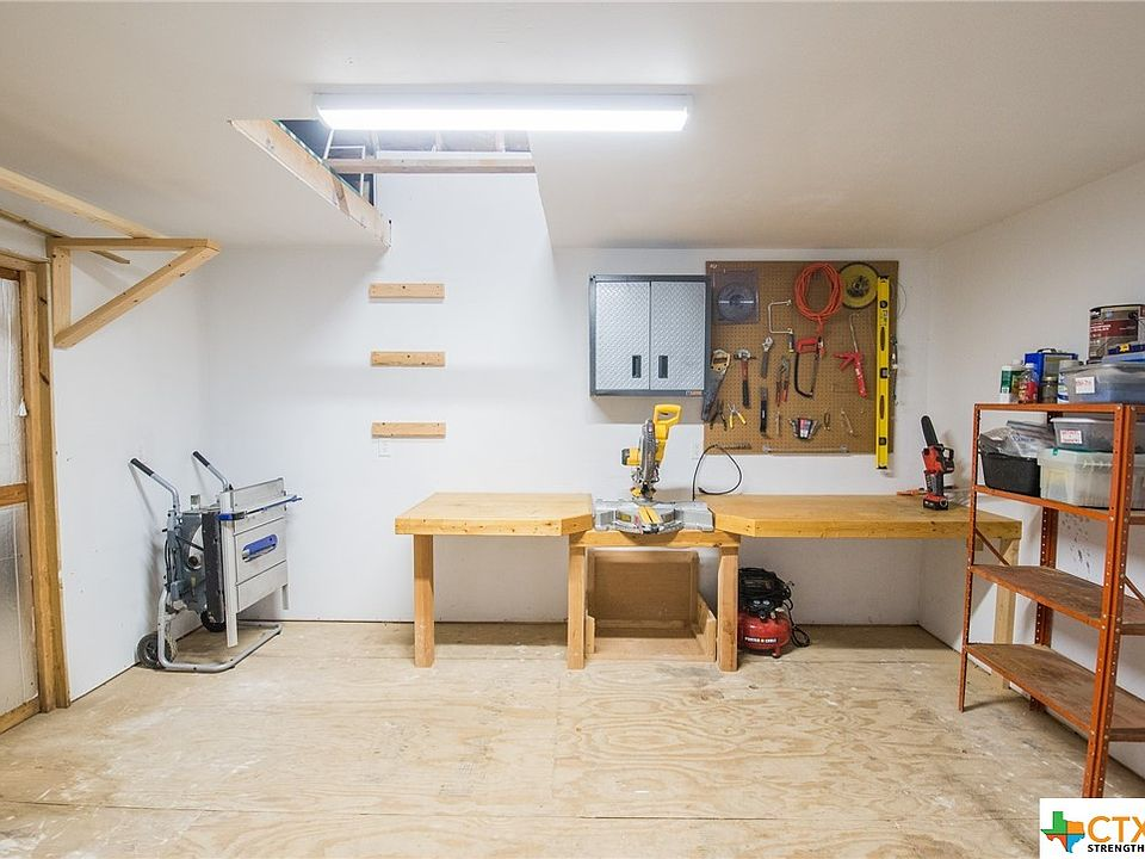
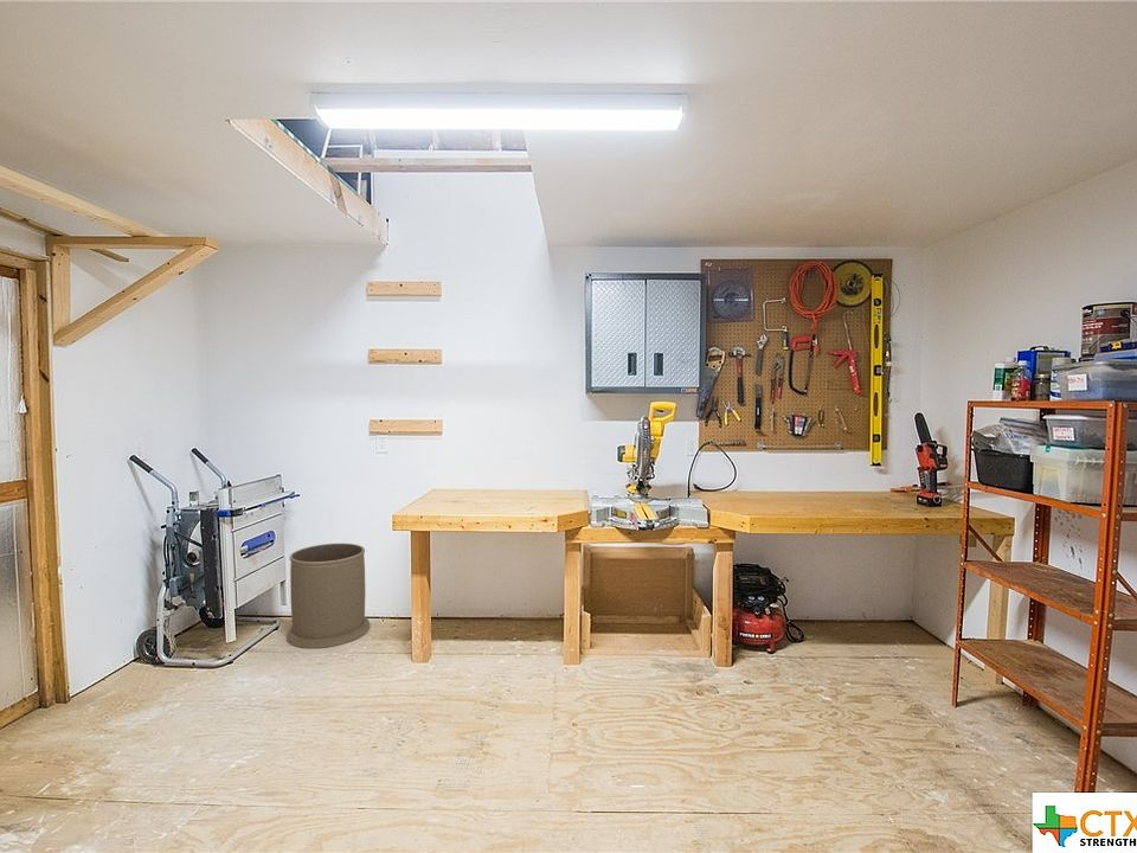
+ trash can [285,543,372,649]
